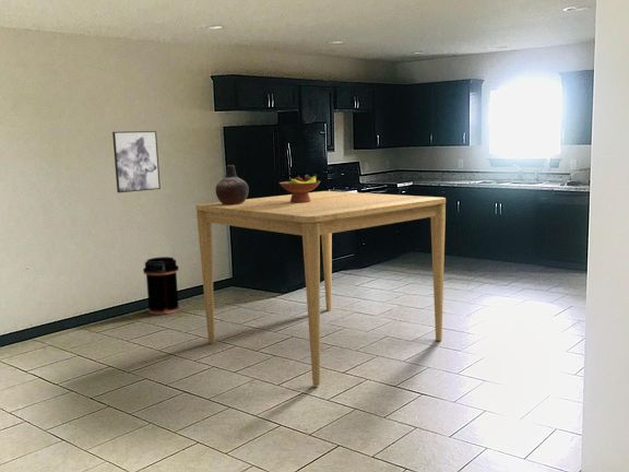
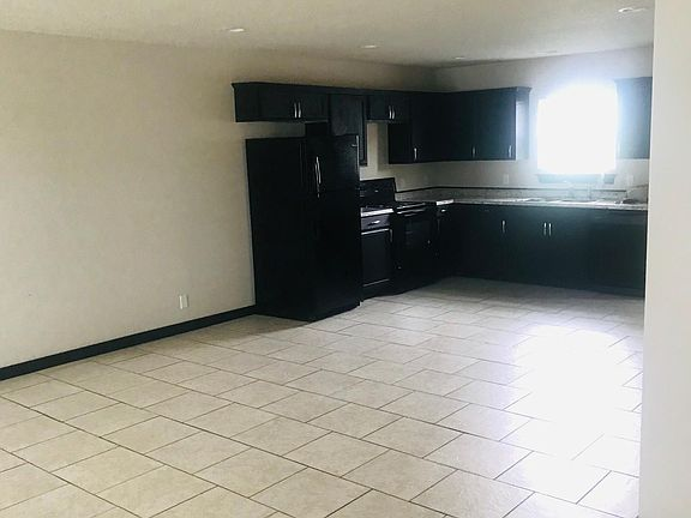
- vase [215,164,250,204]
- wall art [111,130,162,193]
- trash can [142,256,180,316]
- dining table [194,190,447,387]
- fruit bowl [278,173,321,203]
